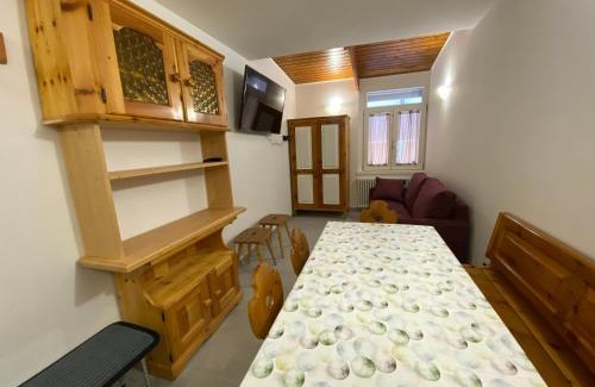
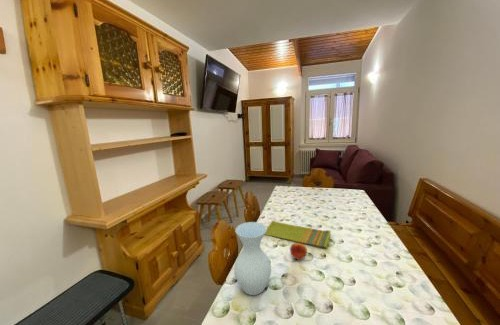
+ vase [233,221,272,296]
+ dish towel [264,220,332,249]
+ apple [289,242,308,261]
